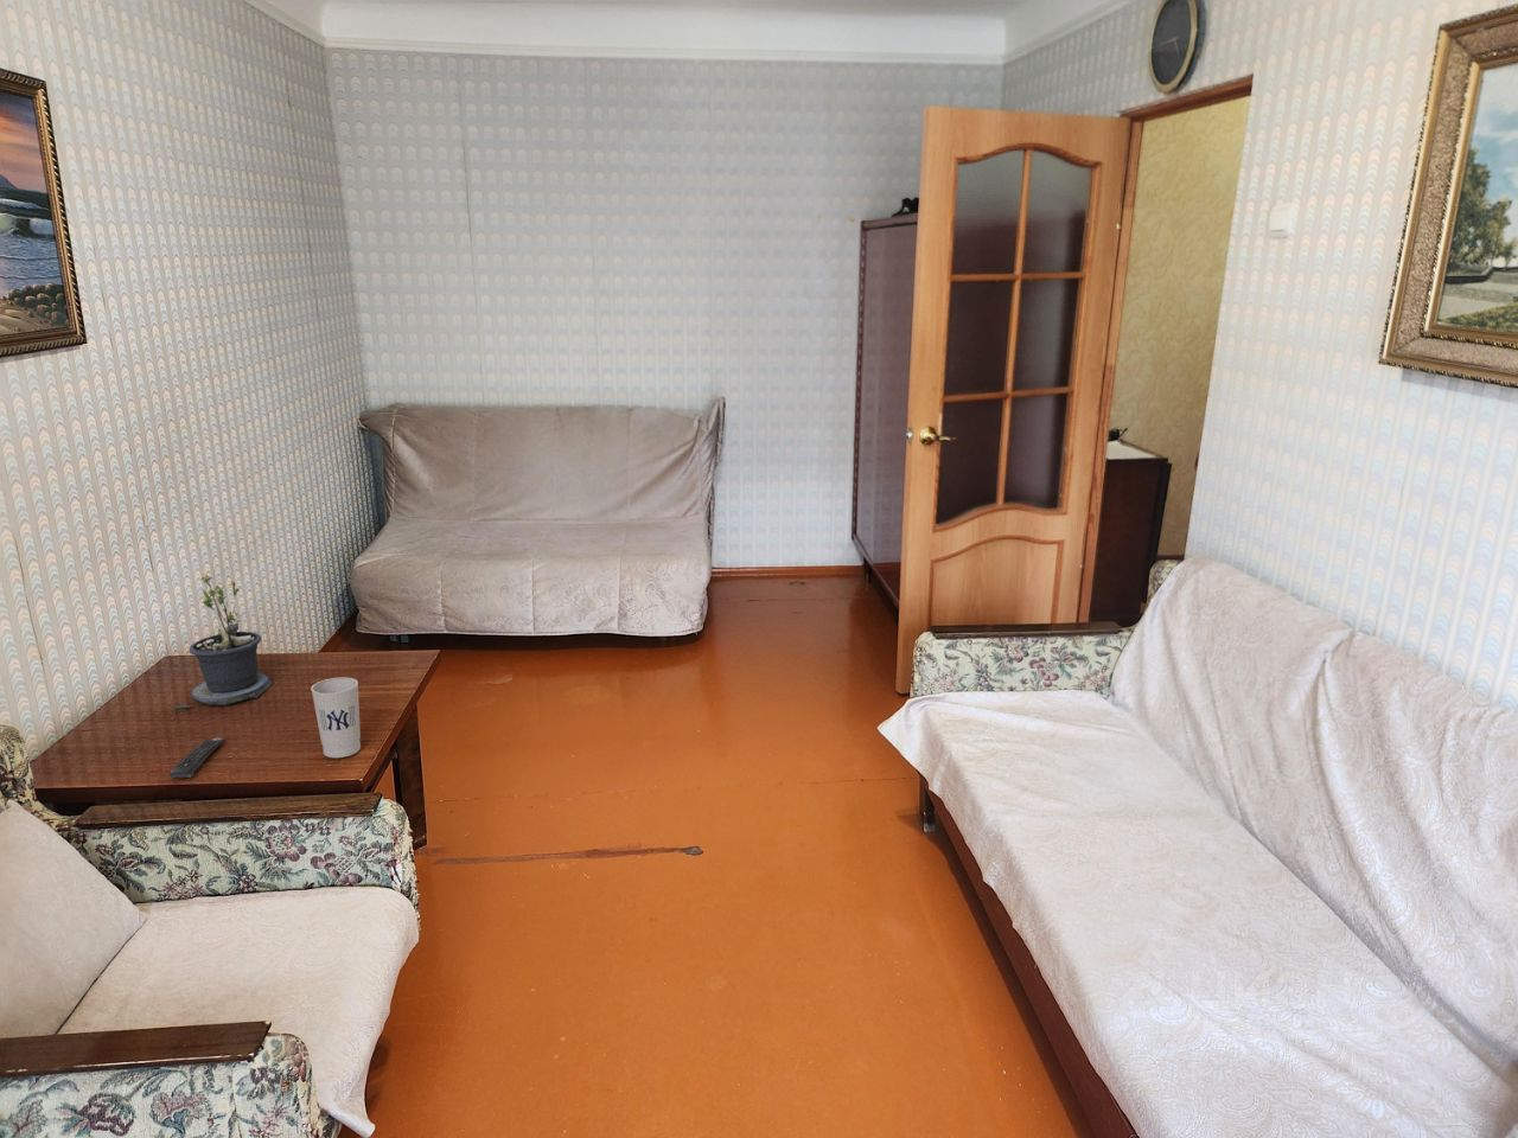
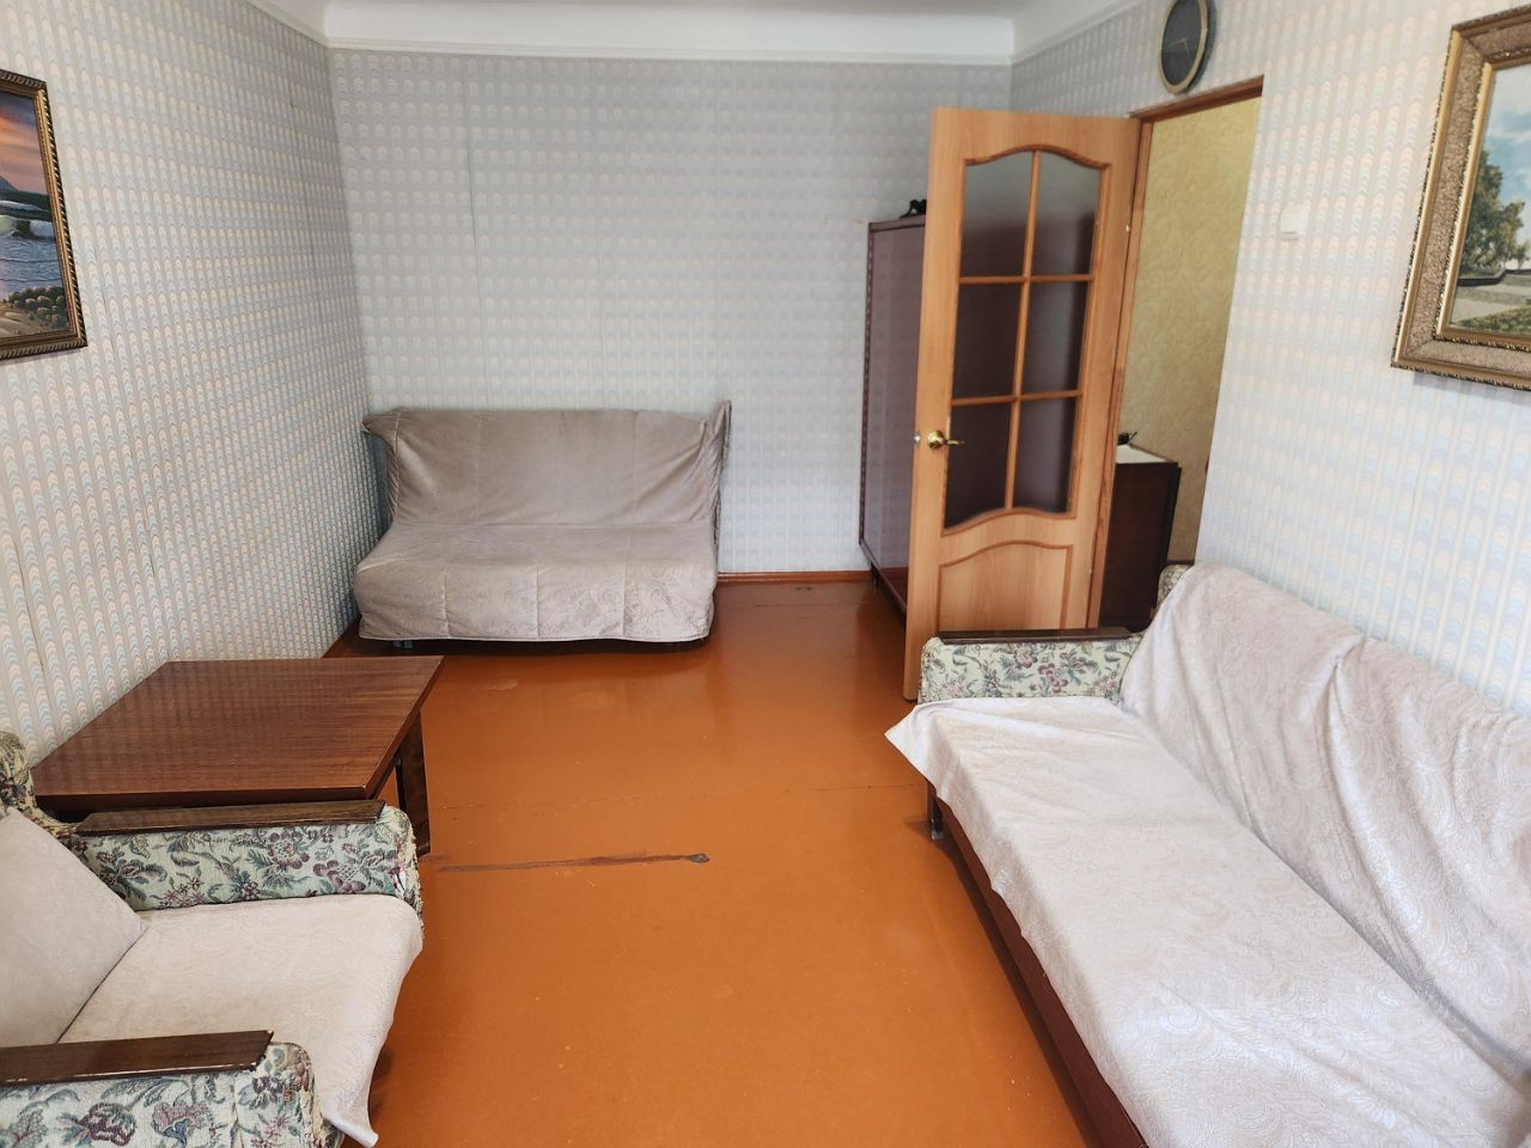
- remote control [169,736,226,779]
- potted plant [172,573,273,709]
- cup [310,675,362,759]
